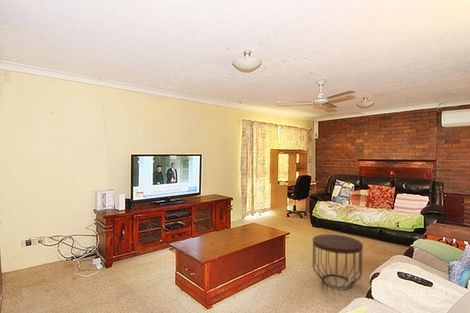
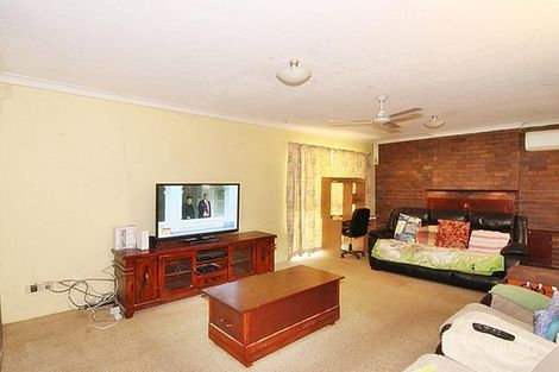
- side table [312,233,364,289]
